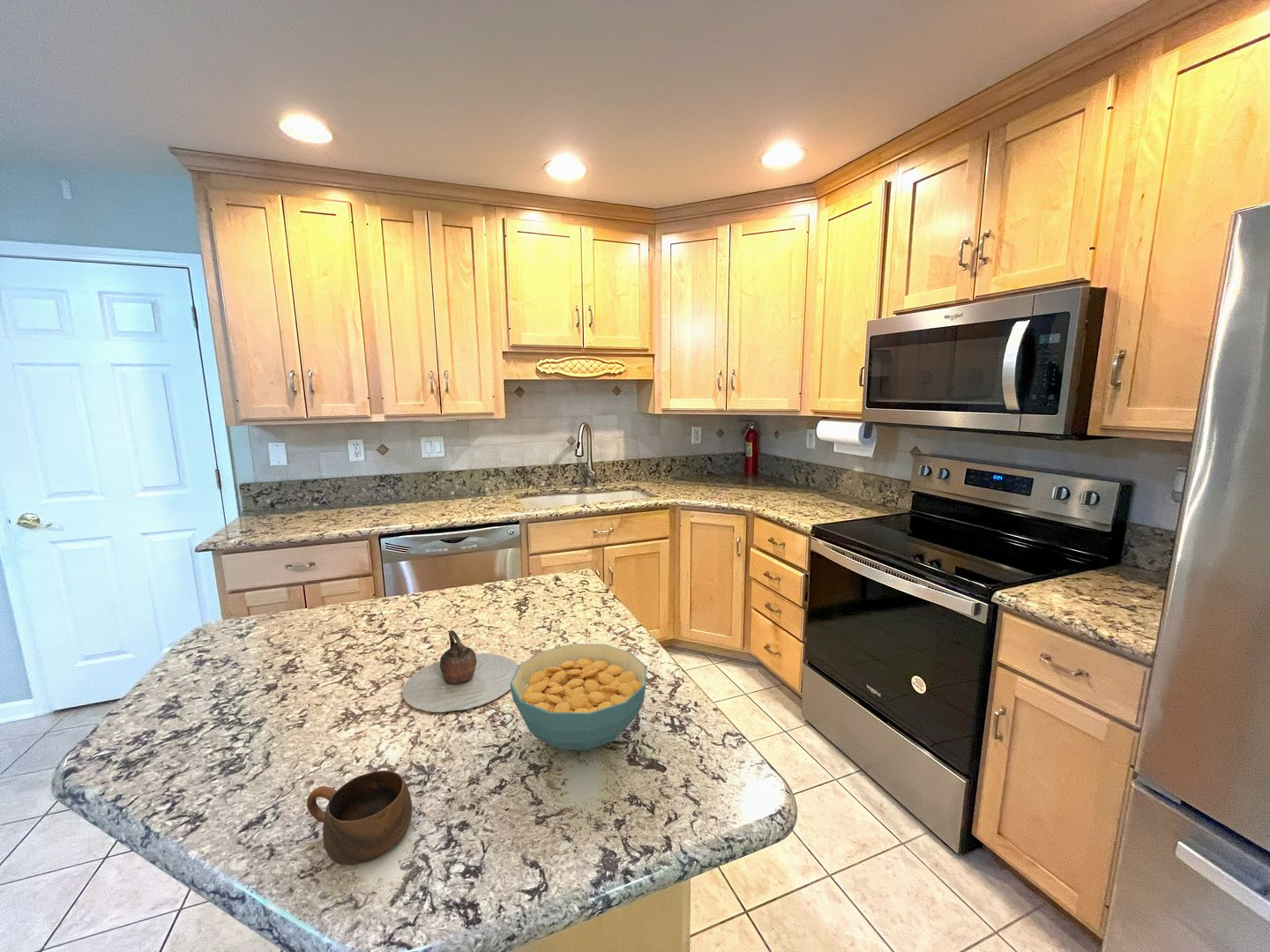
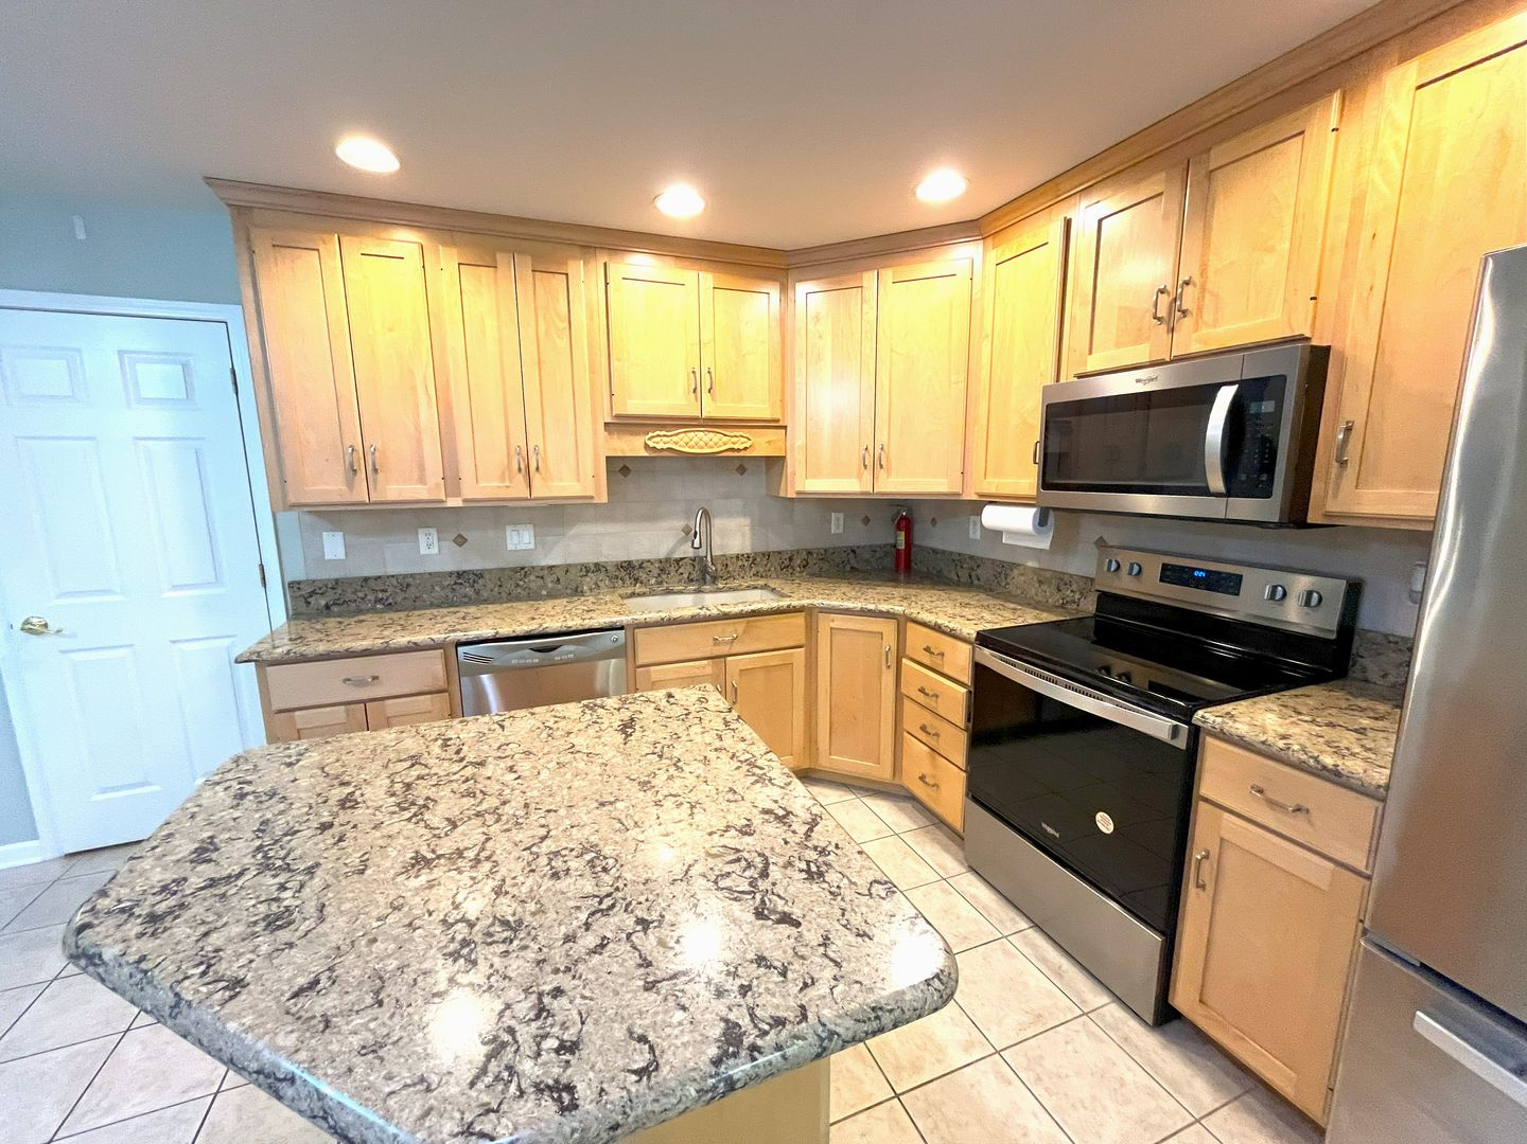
- teapot [401,629,519,713]
- cereal bowl [510,643,647,751]
- cup [306,770,413,866]
